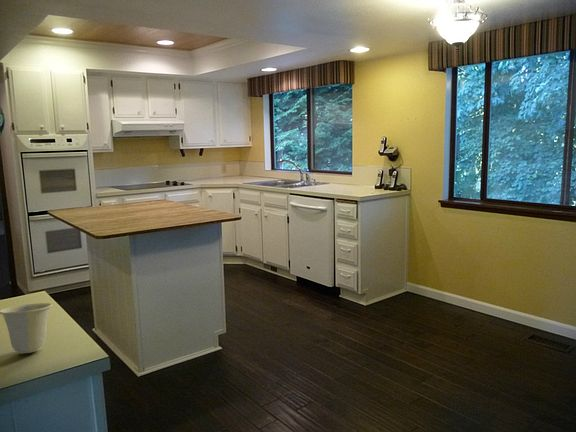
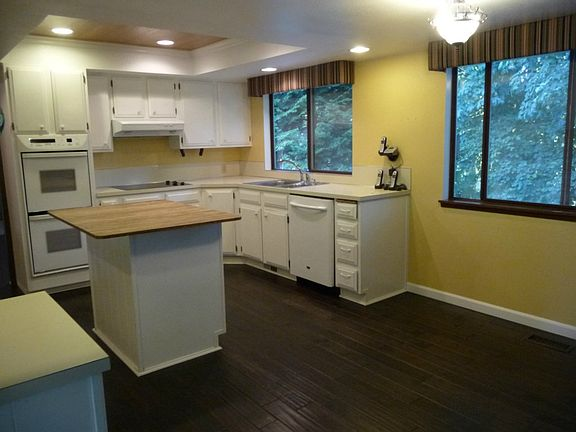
- cup [0,302,53,355]
